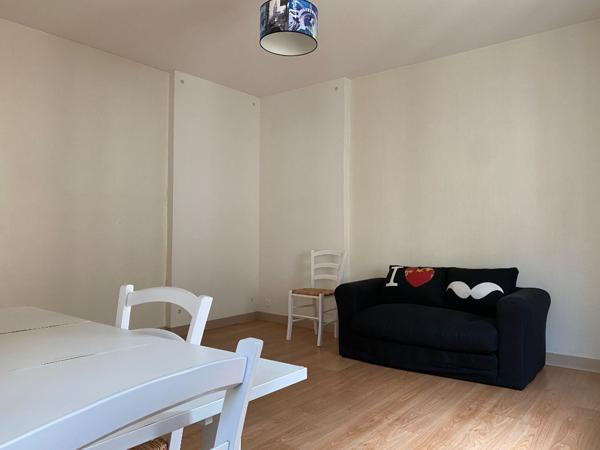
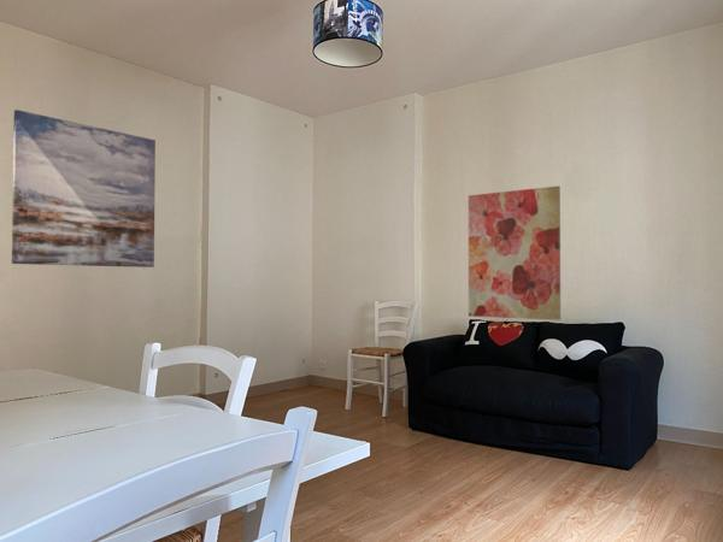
+ wall art [468,184,562,322]
+ wall art [11,108,157,269]
